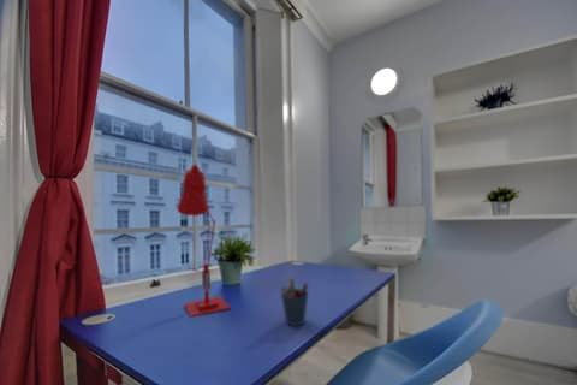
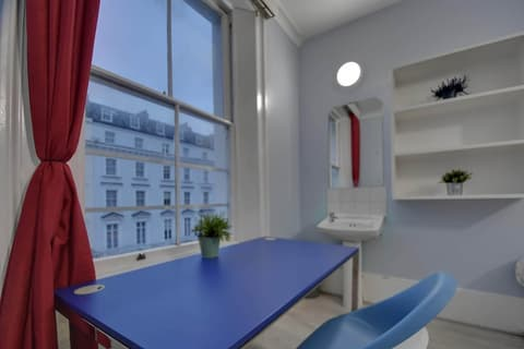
- desk lamp [176,164,231,318]
- pen holder [279,277,310,327]
